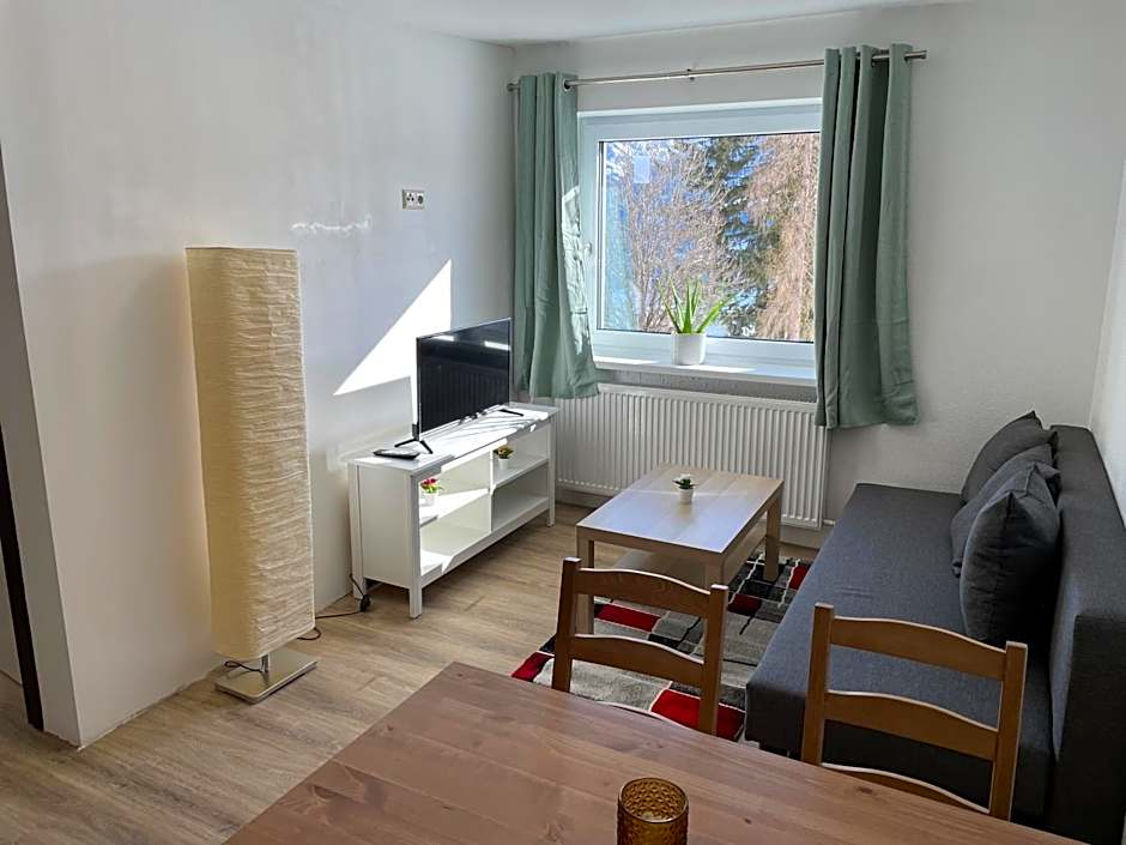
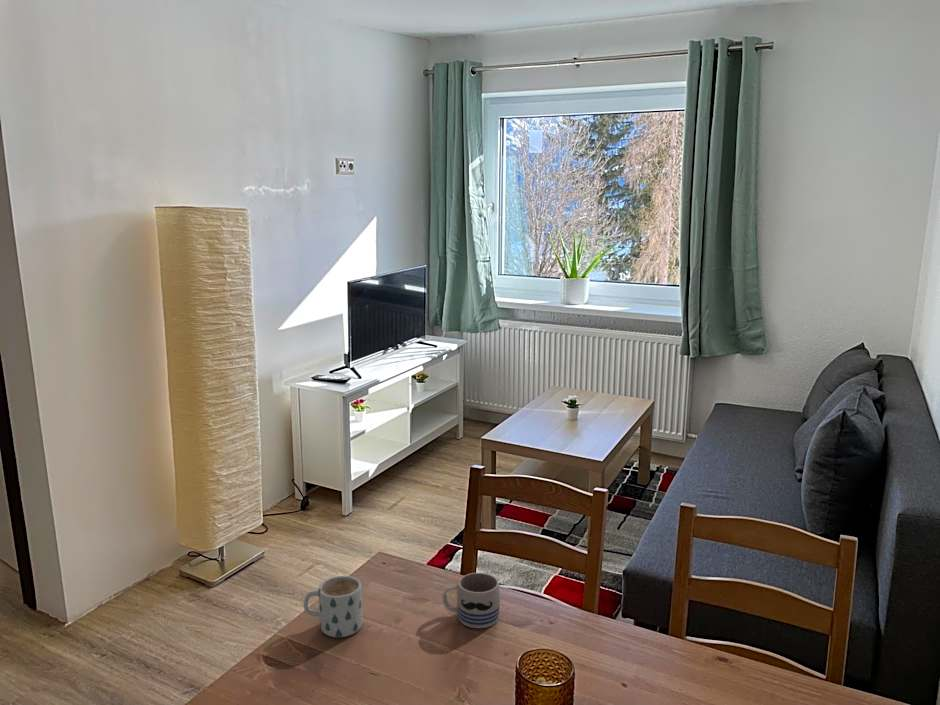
+ mug [302,575,363,638]
+ mug [442,572,501,629]
